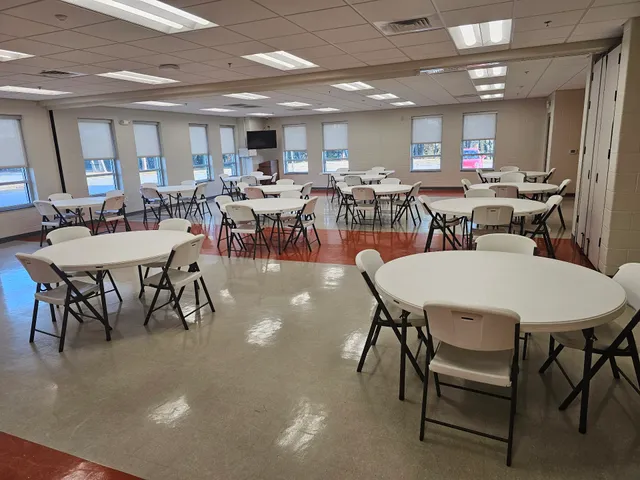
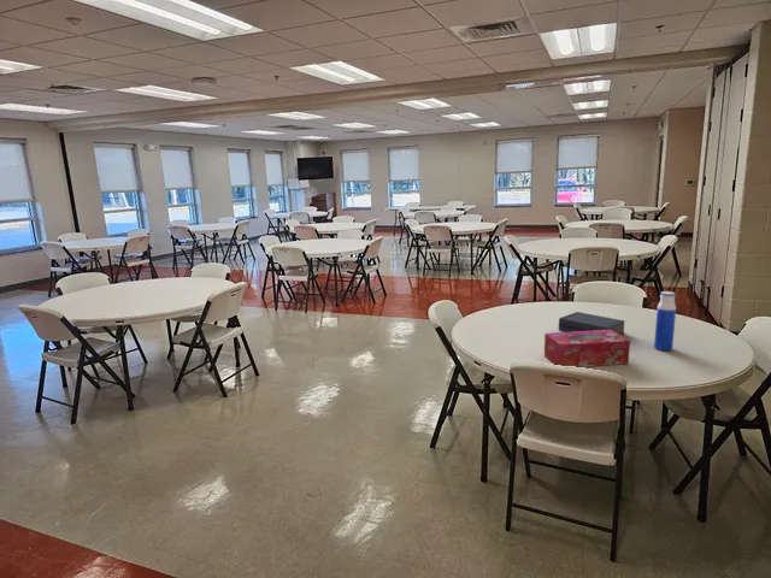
+ book [558,311,626,336]
+ tissue box [543,330,631,368]
+ water bottle [653,290,677,352]
